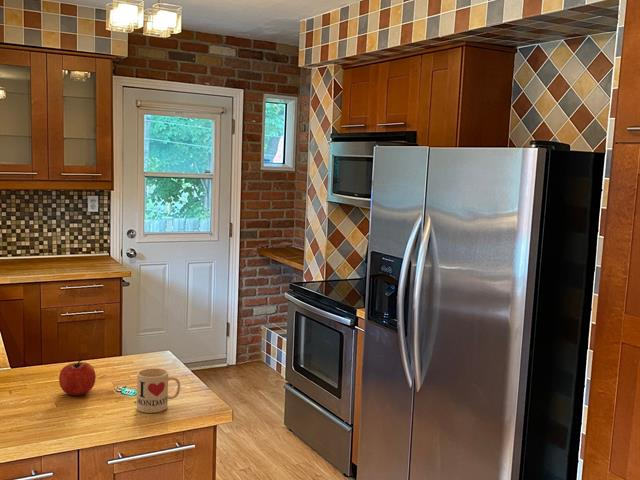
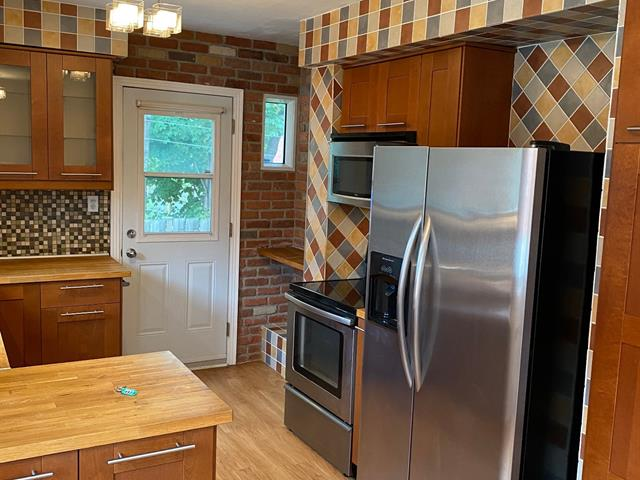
- mug [136,367,181,414]
- apple [58,358,97,396]
